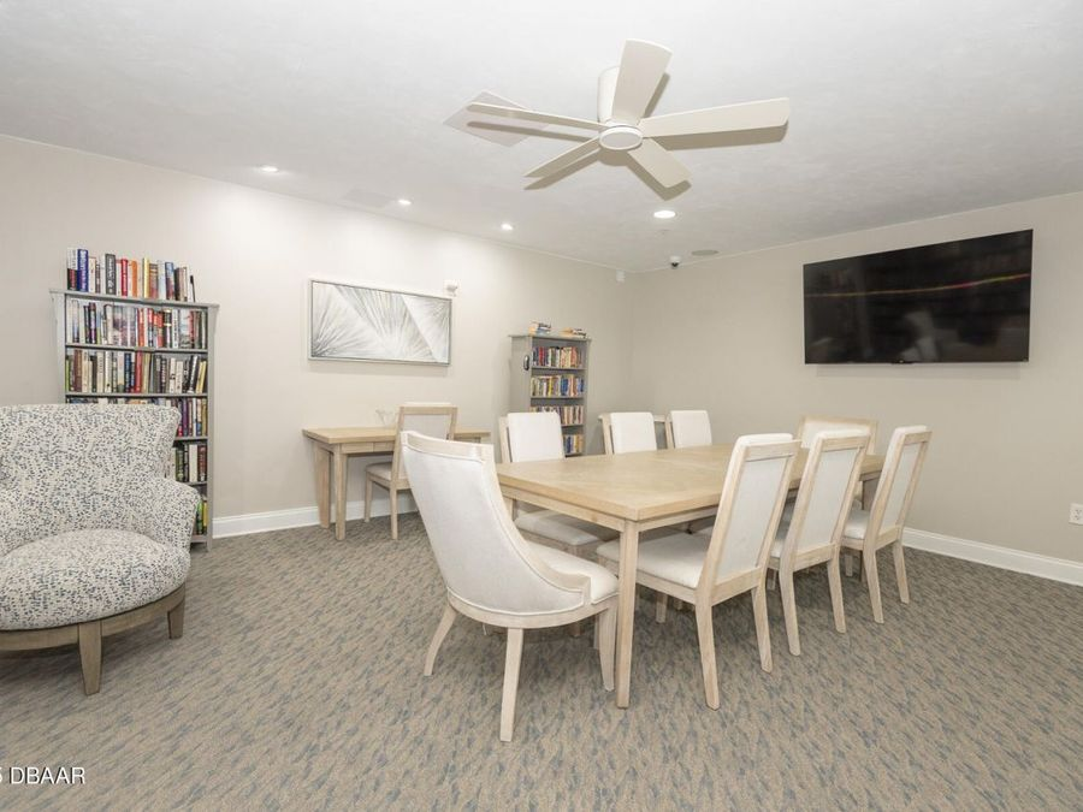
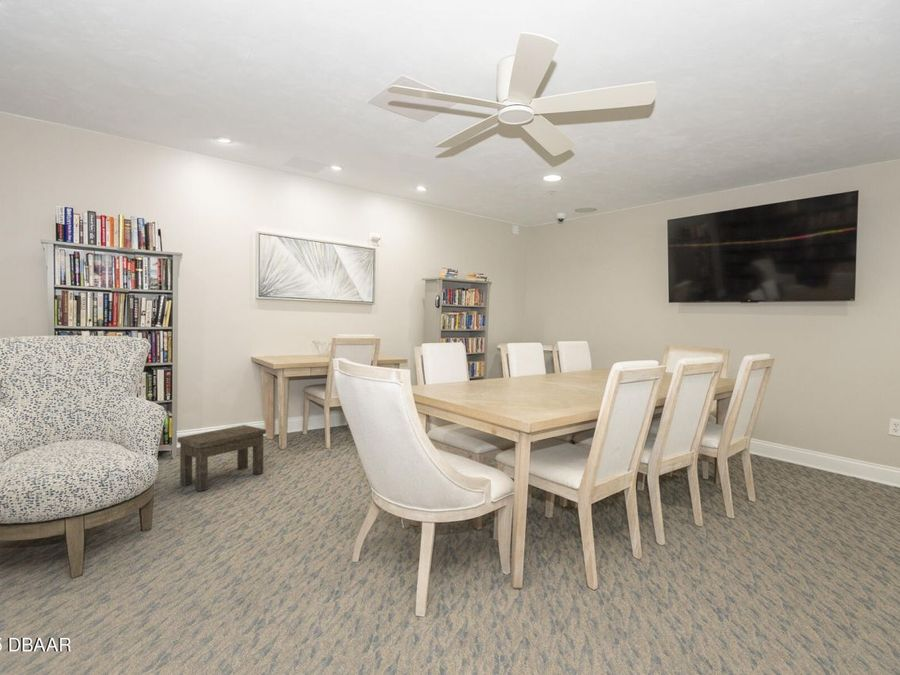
+ side table [176,424,267,492]
